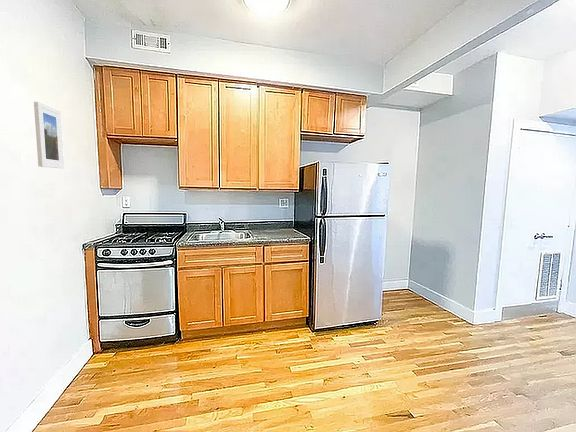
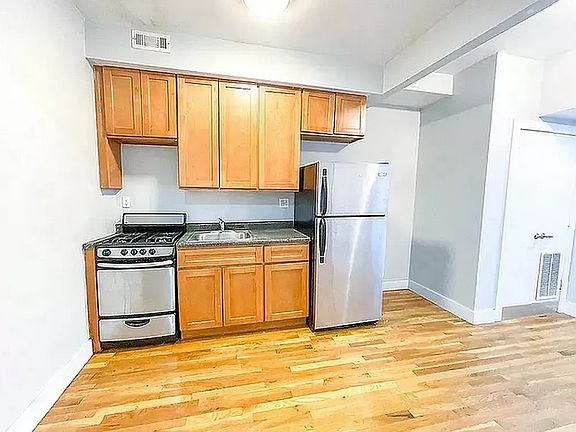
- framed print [33,101,65,169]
